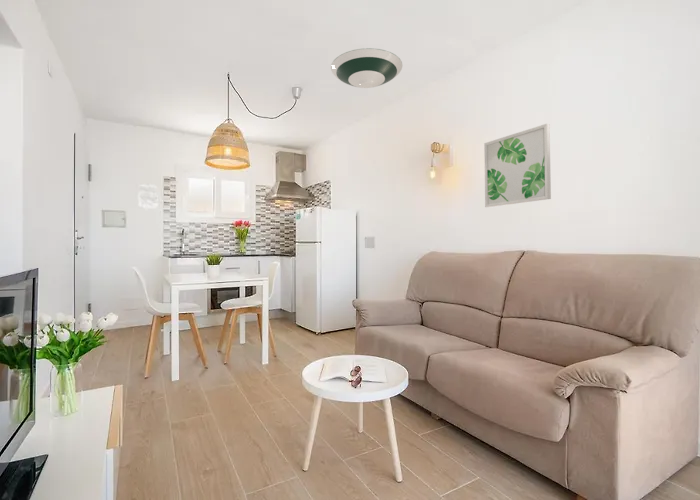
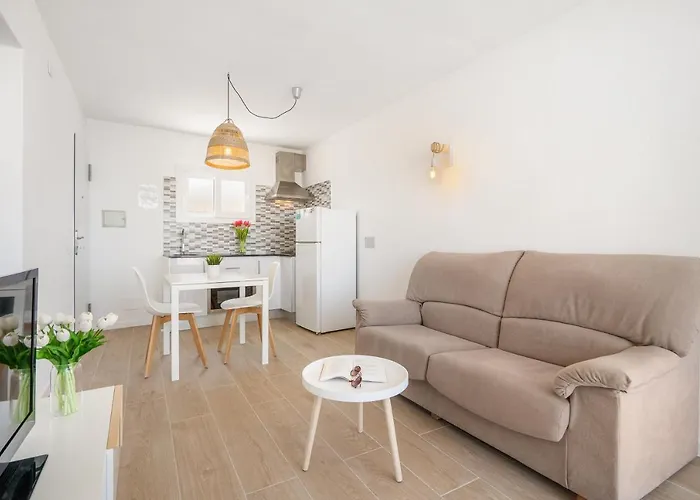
- wall art [483,123,552,208]
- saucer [330,47,403,89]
